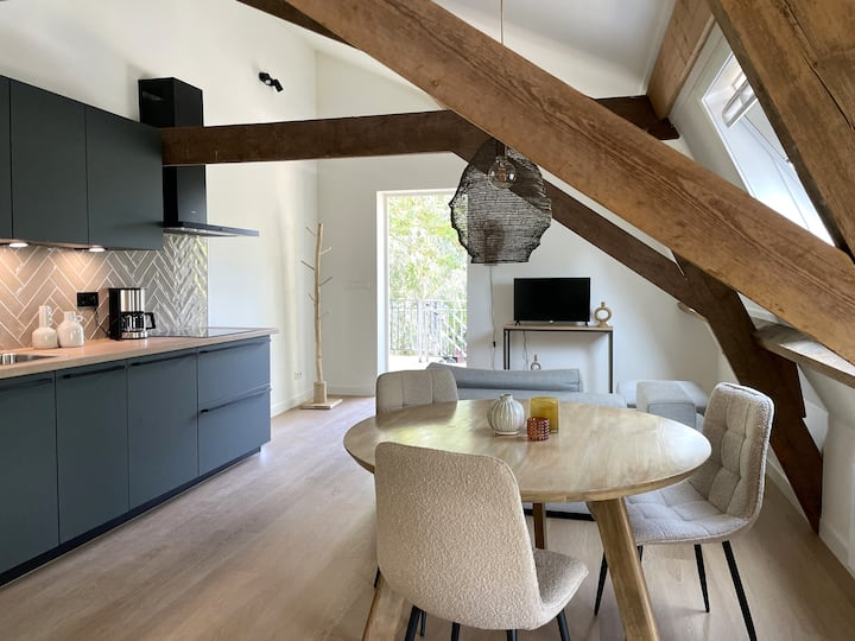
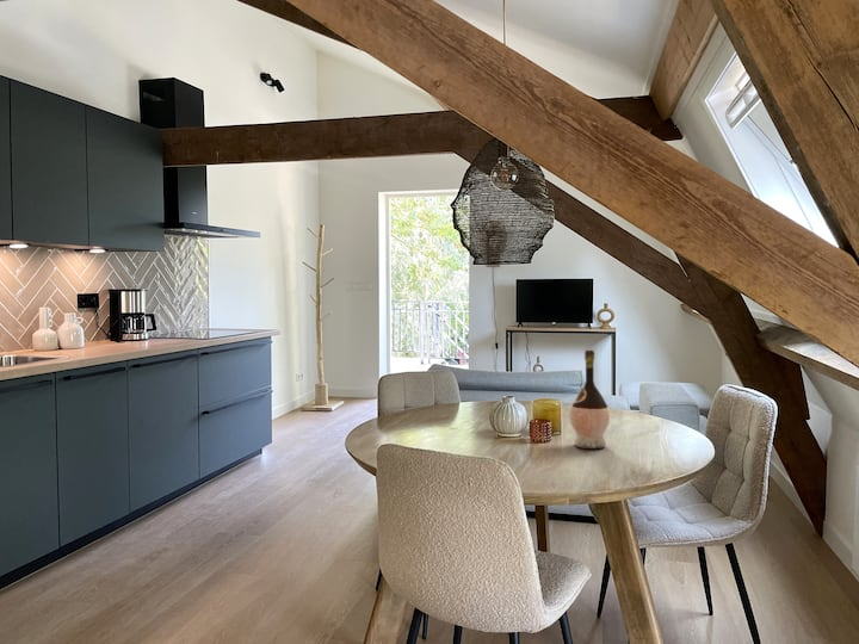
+ wine bottle [569,349,611,450]
